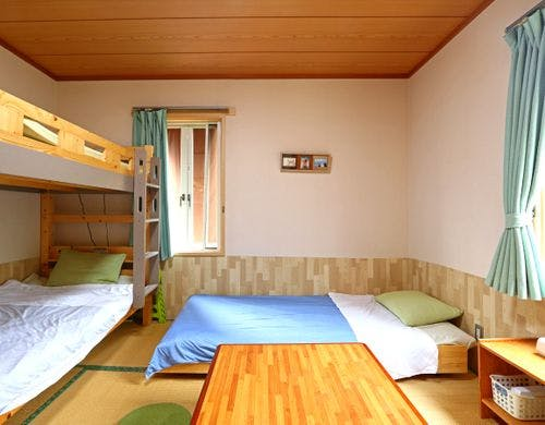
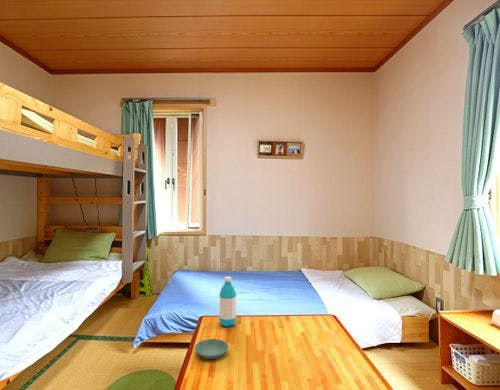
+ saucer [194,338,229,360]
+ water bottle [218,276,237,328]
